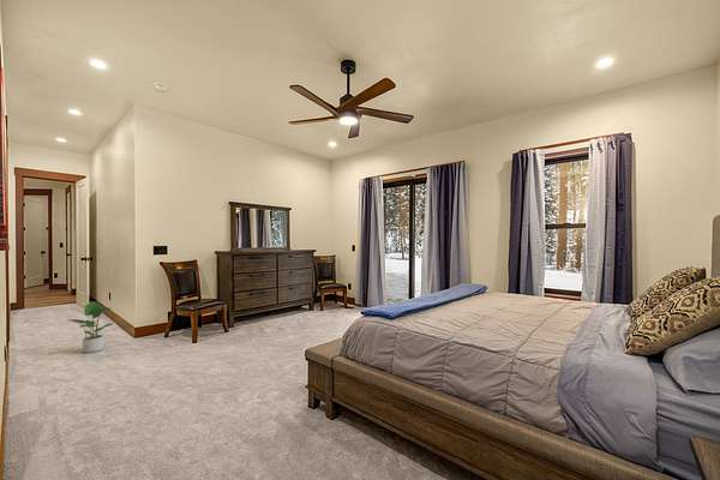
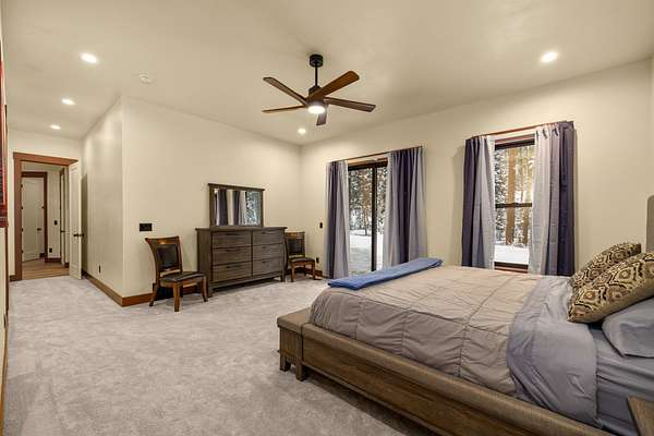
- potted plant [66,300,114,354]
